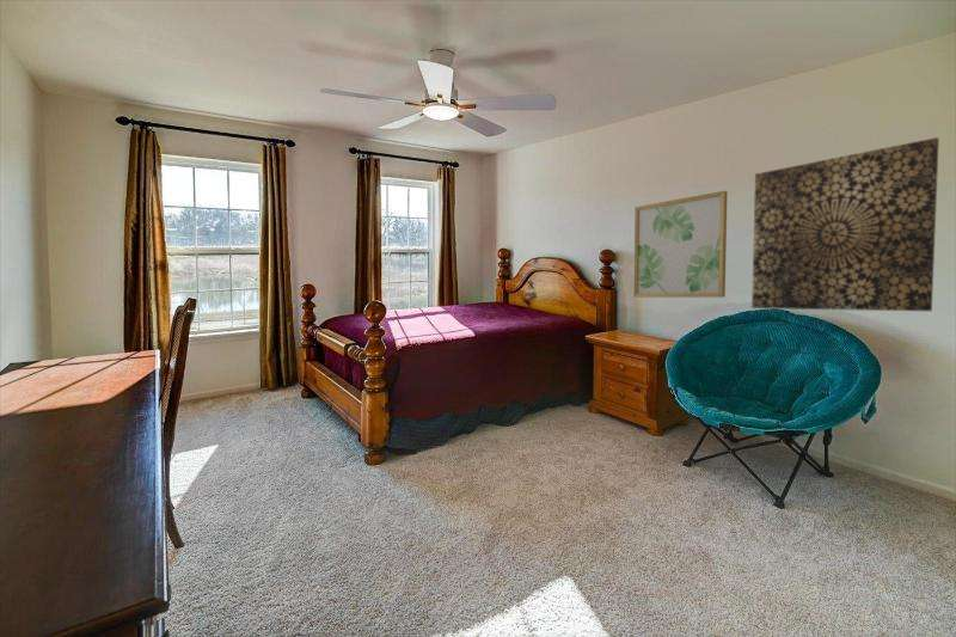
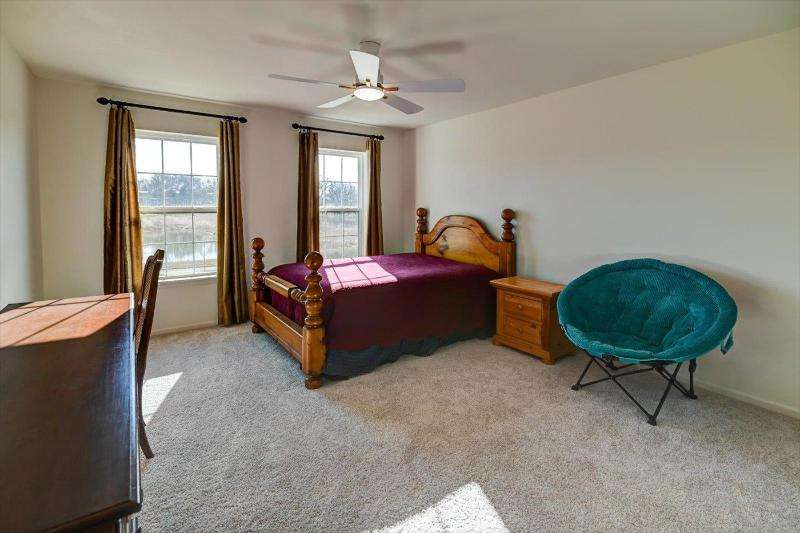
- wall art [632,190,729,299]
- wall art [750,136,940,312]
